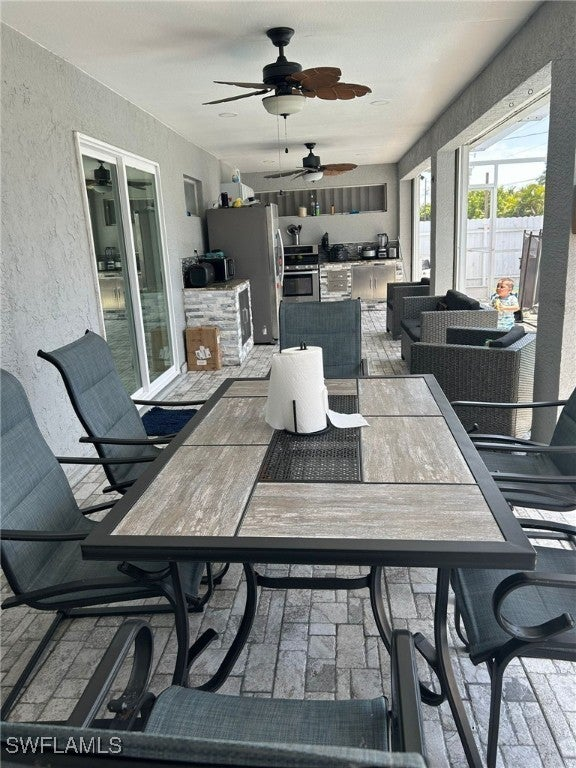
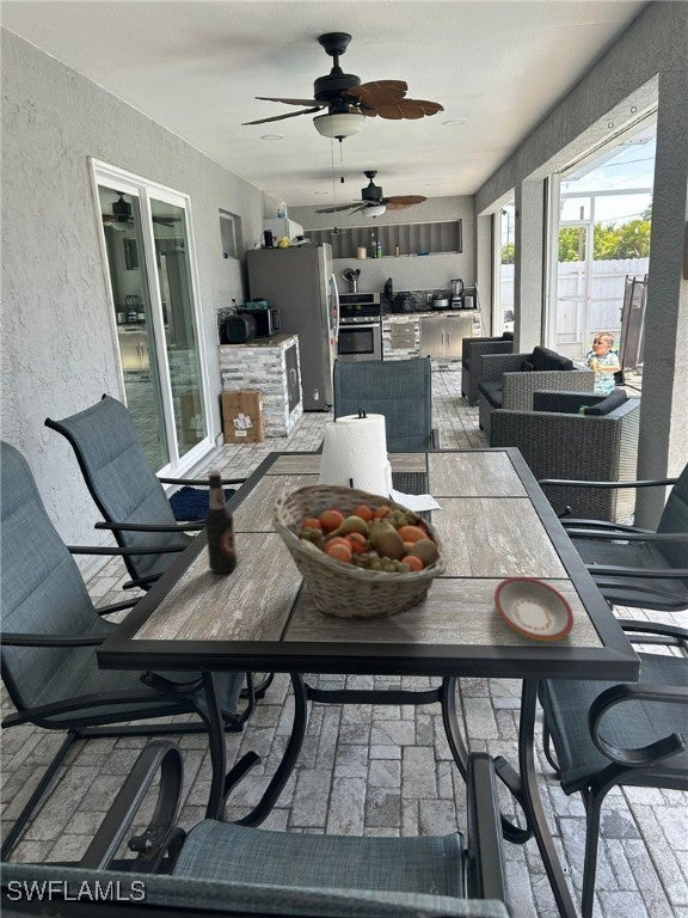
+ fruit basket [270,483,449,620]
+ plate [493,576,575,642]
+ bottle [203,472,239,574]
